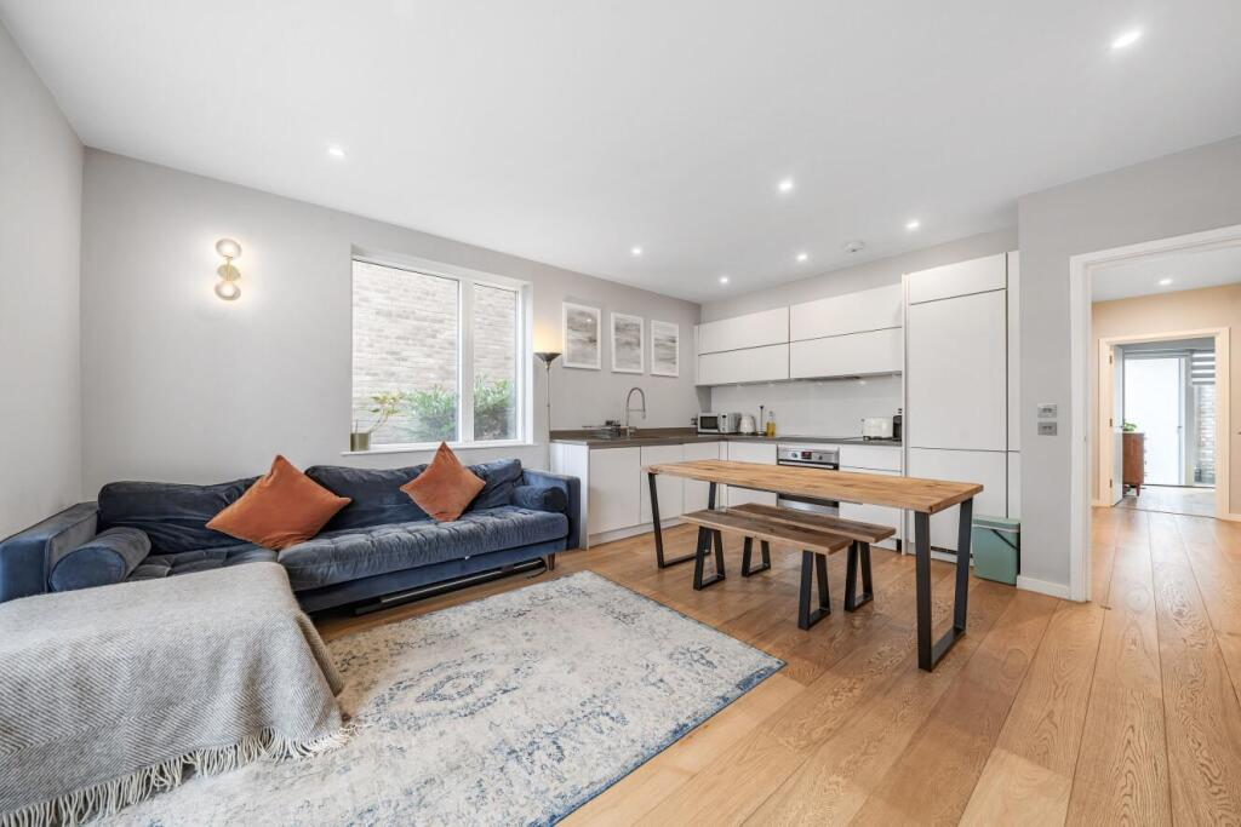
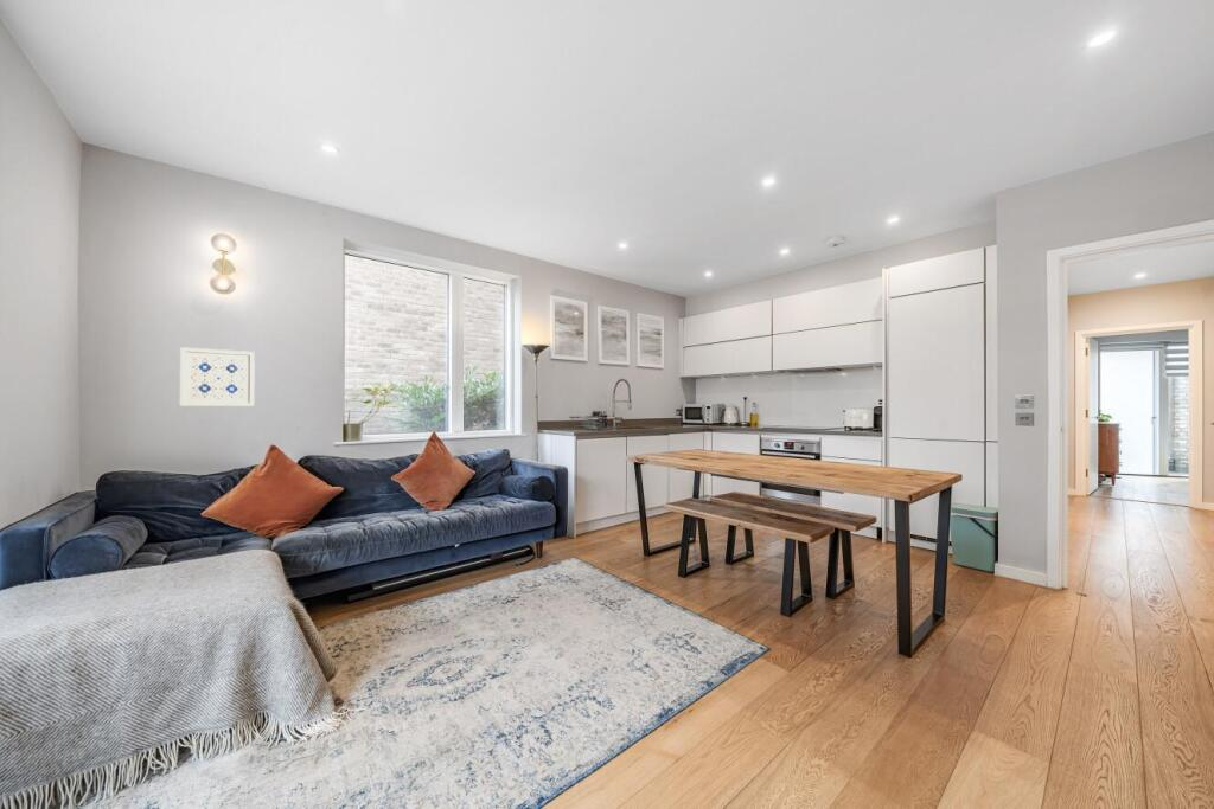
+ wall art [179,346,256,407]
